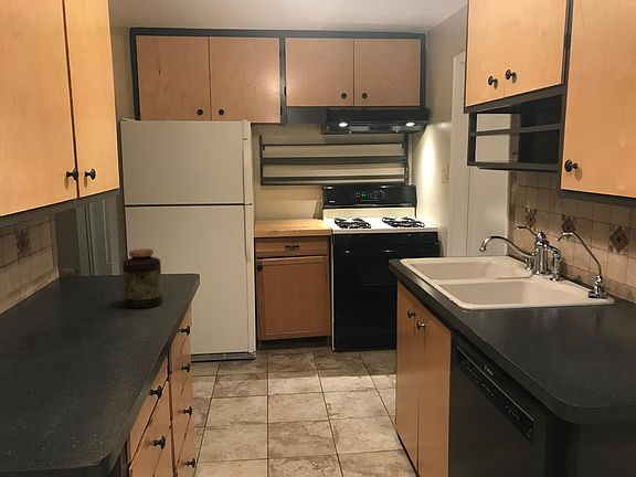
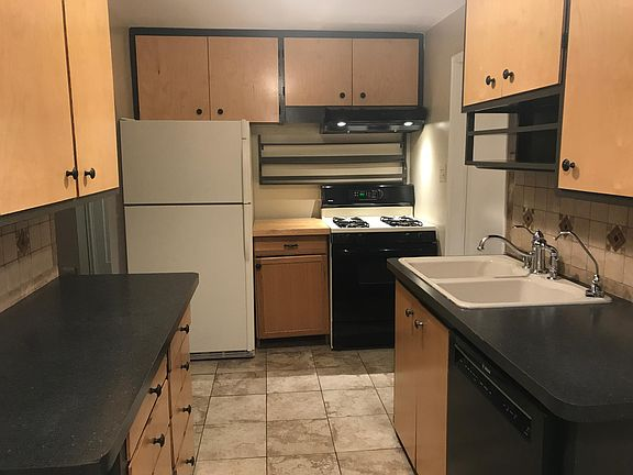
- jar [121,248,163,309]
